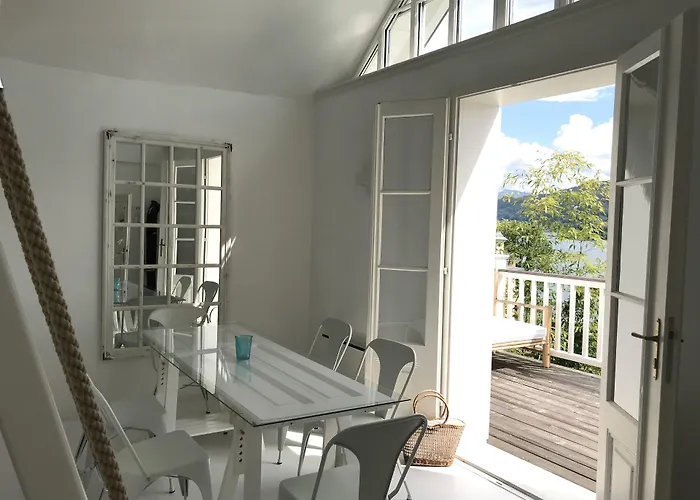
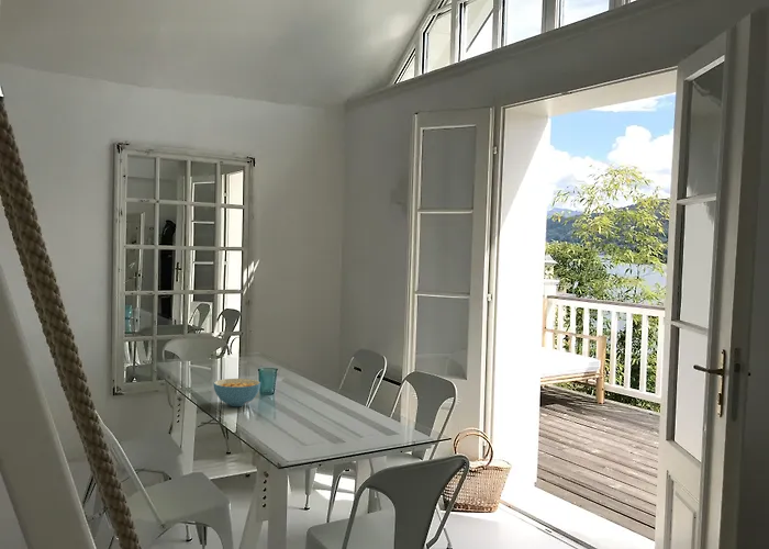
+ cereal bowl [212,378,261,407]
